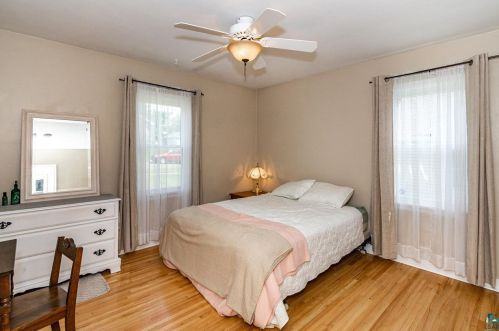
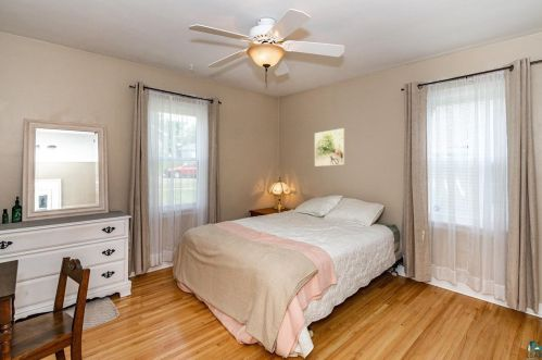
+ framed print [314,127,345,167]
